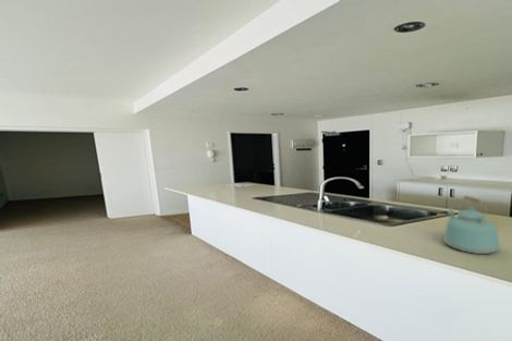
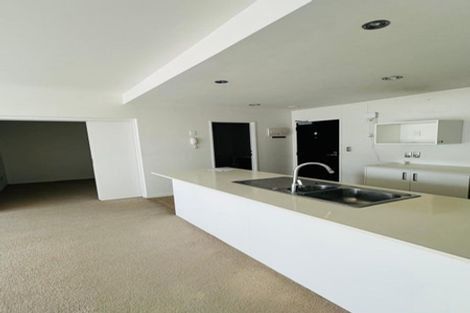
- kettle [442,195,501,255]
